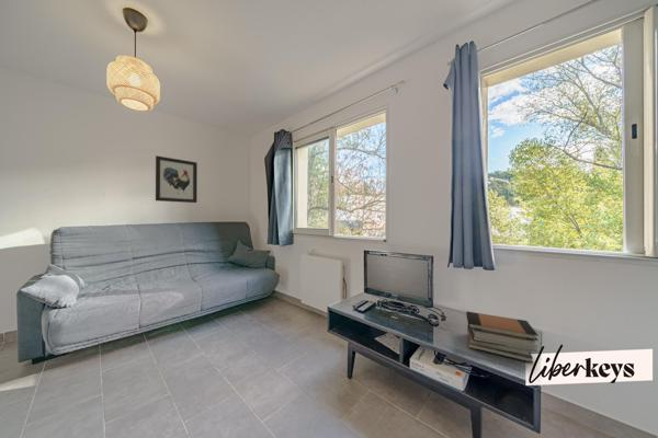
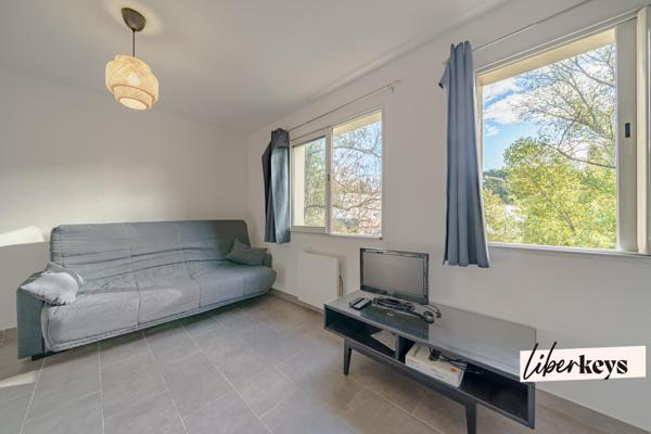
- book stack [465,310,540,365]
- wall art [155,154,198,204]
